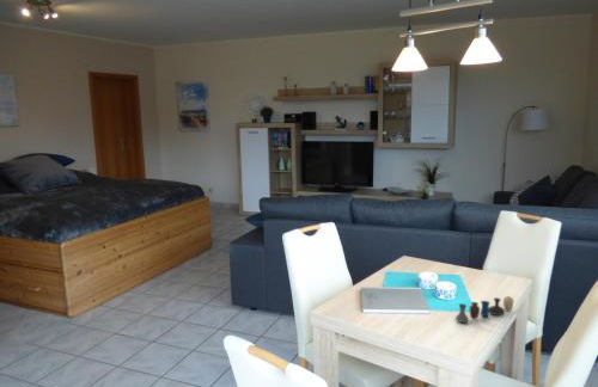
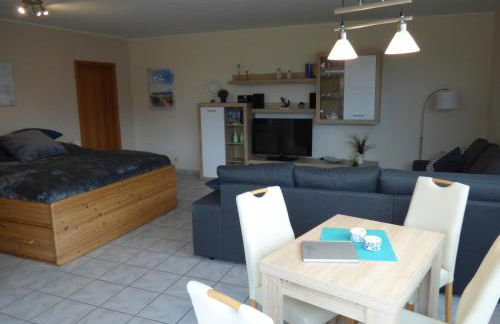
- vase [454,295,514,324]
